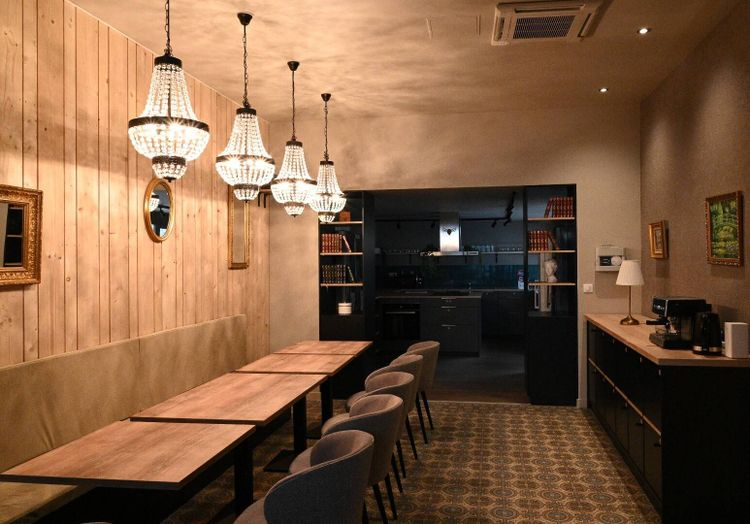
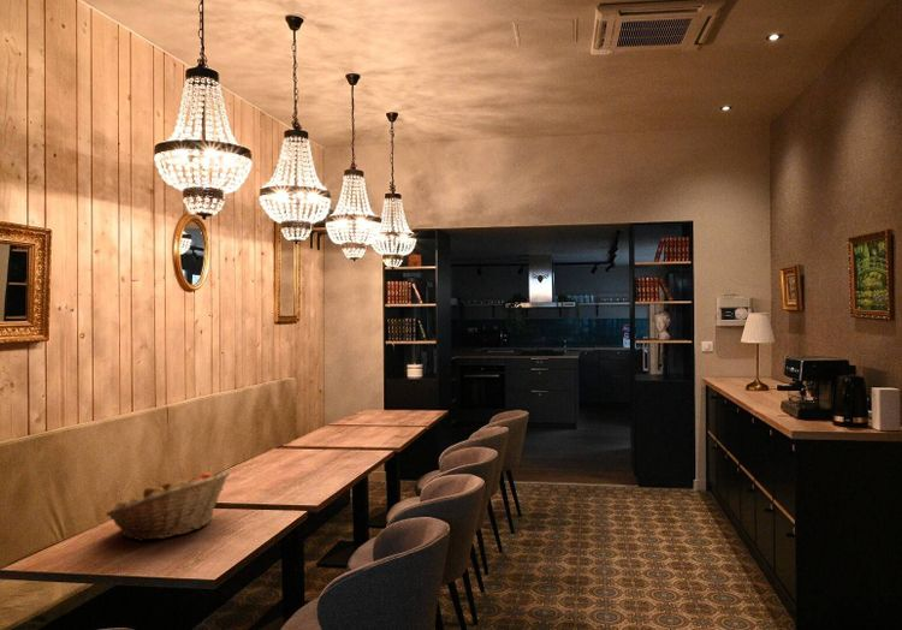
+ fruit basket [105,468,232,542]
